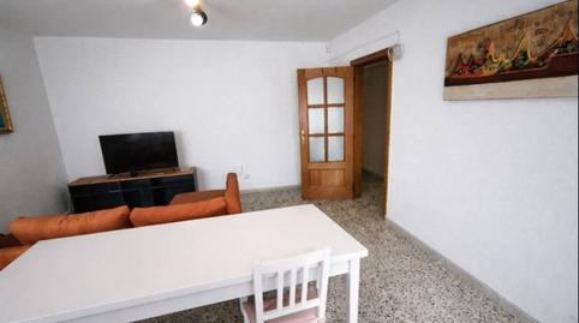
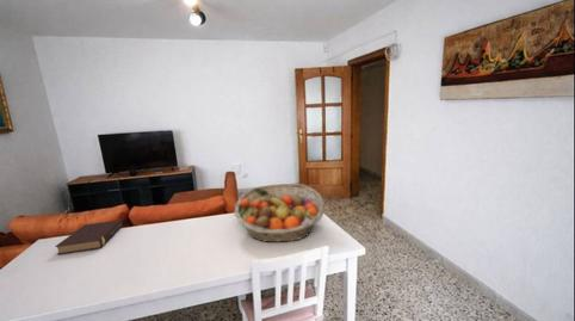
+ book [54,218,124,255]
+ fruit basket [233,183,326,243]
